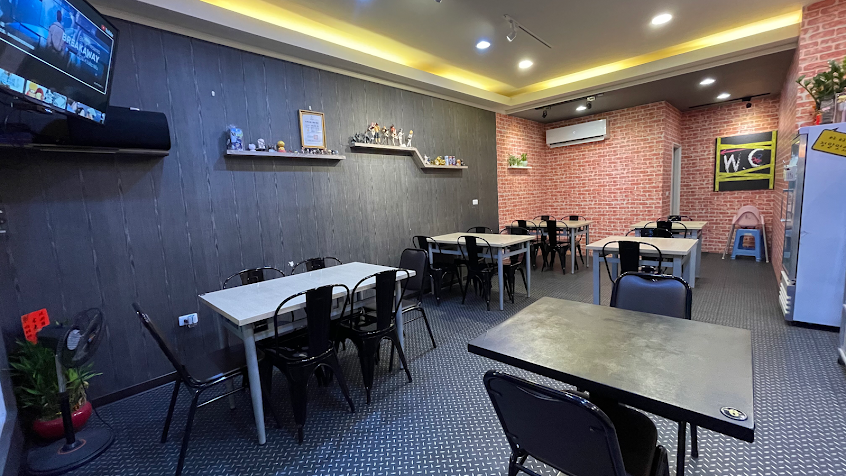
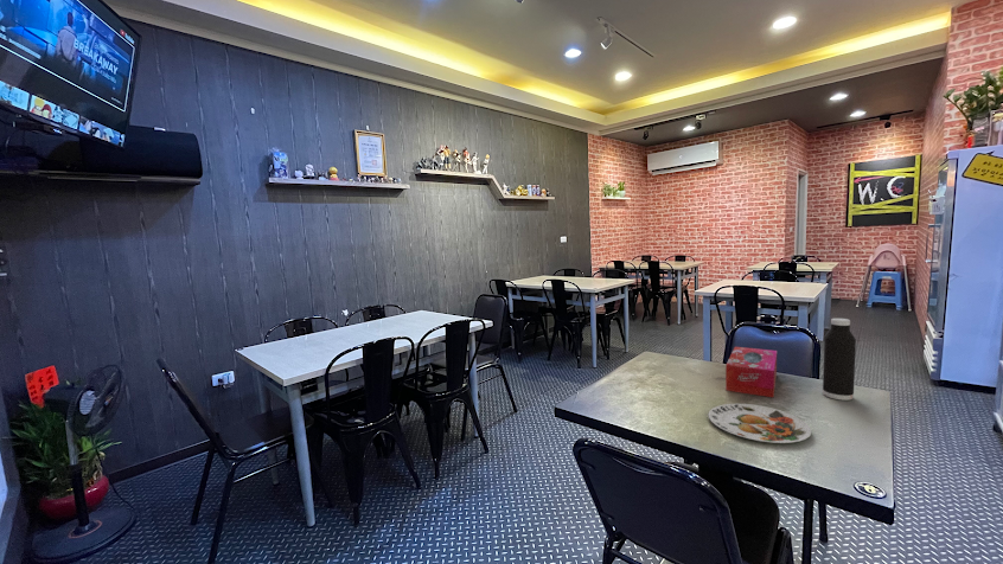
+ water bottle [822,318,857,402]
+ tissue box [724,346,778,398]
+ plate [708,403,812,444]
